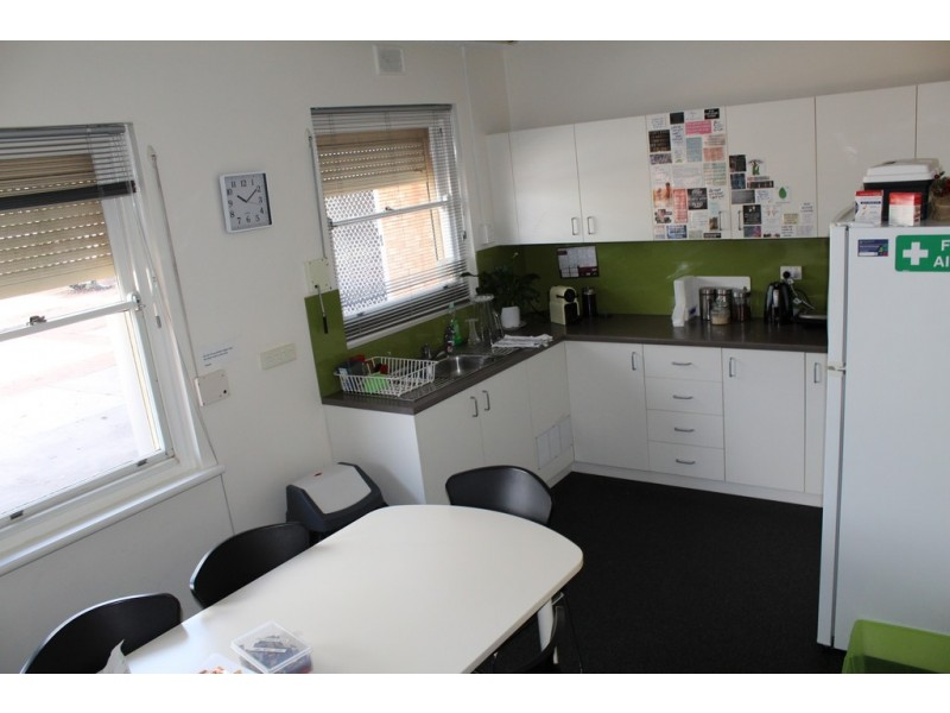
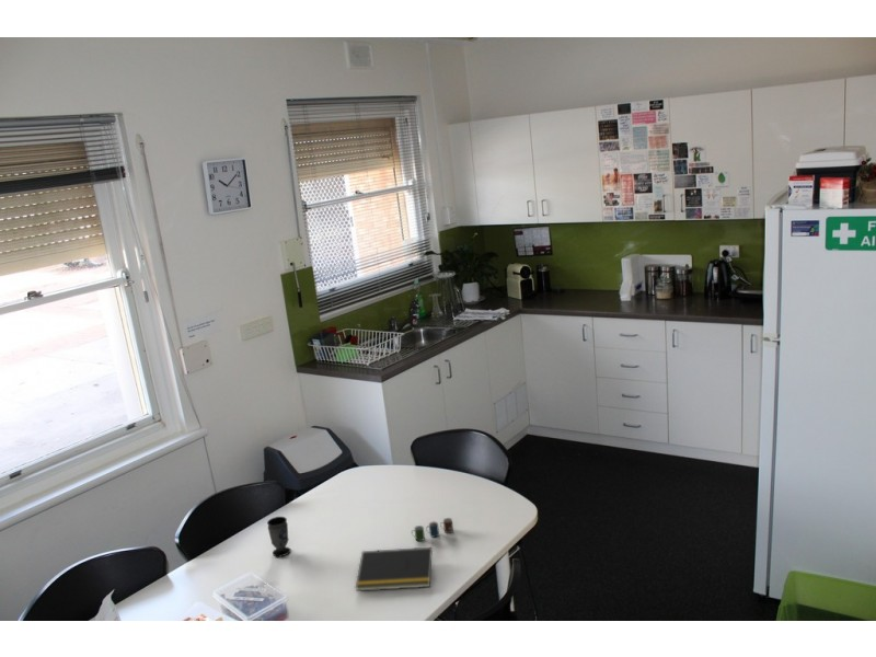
+ notepad [355,546,434,592]
+ cup [411,517,454,542]
+ cup [266,516,291,557]
